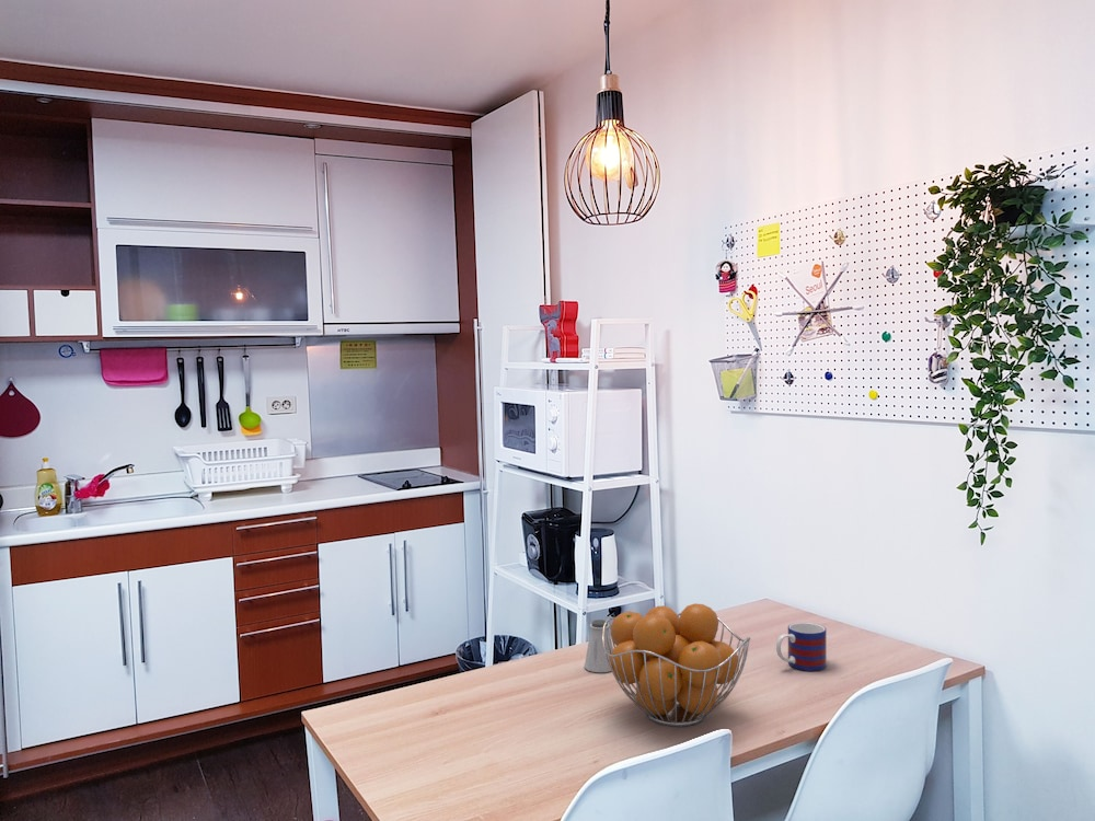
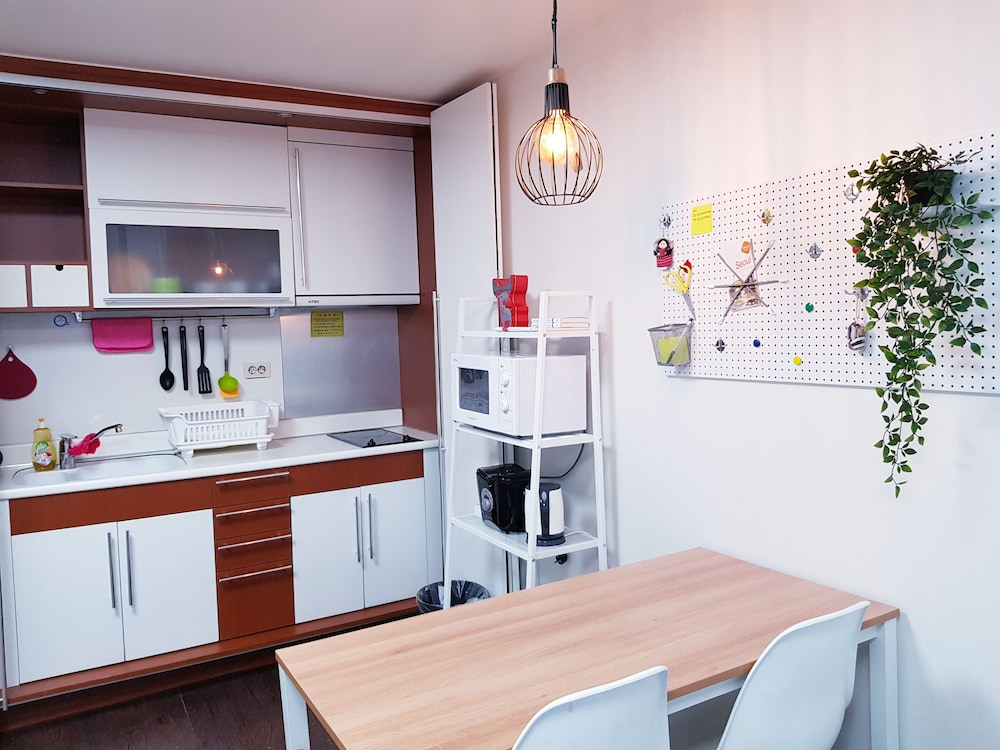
- fruit basket [602,602,751,728]
- mug [775,622,828,672]
- saltshaker [584,618,614,673]
